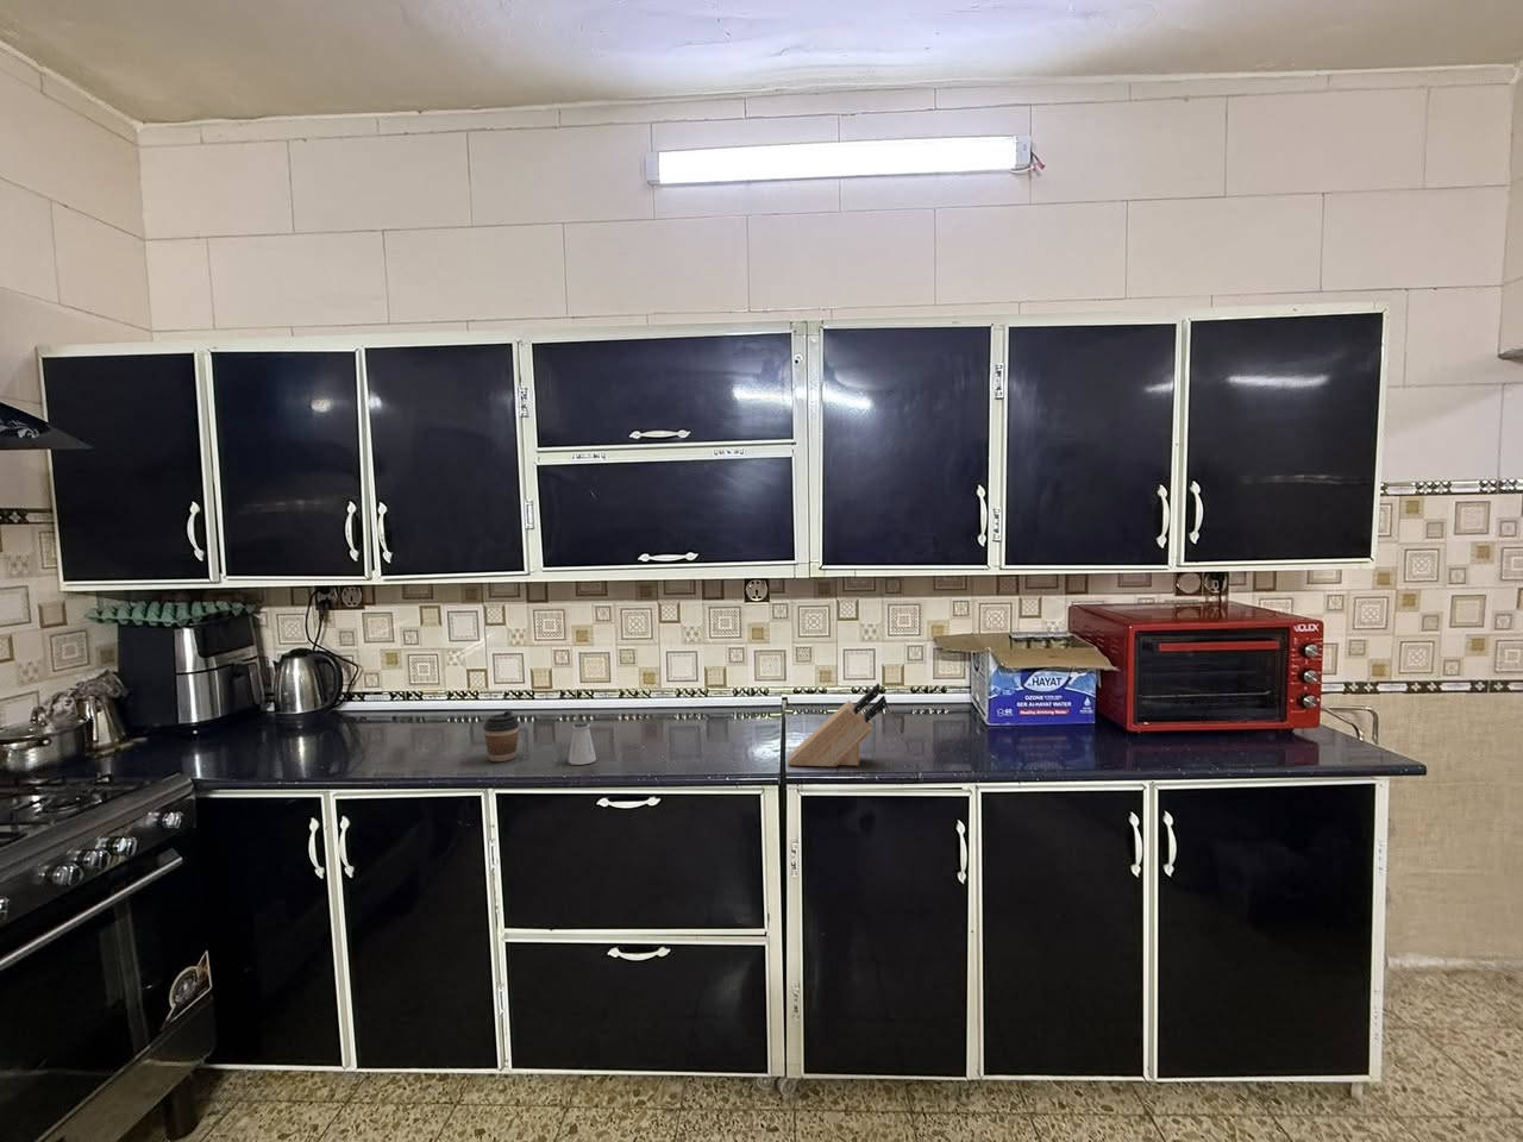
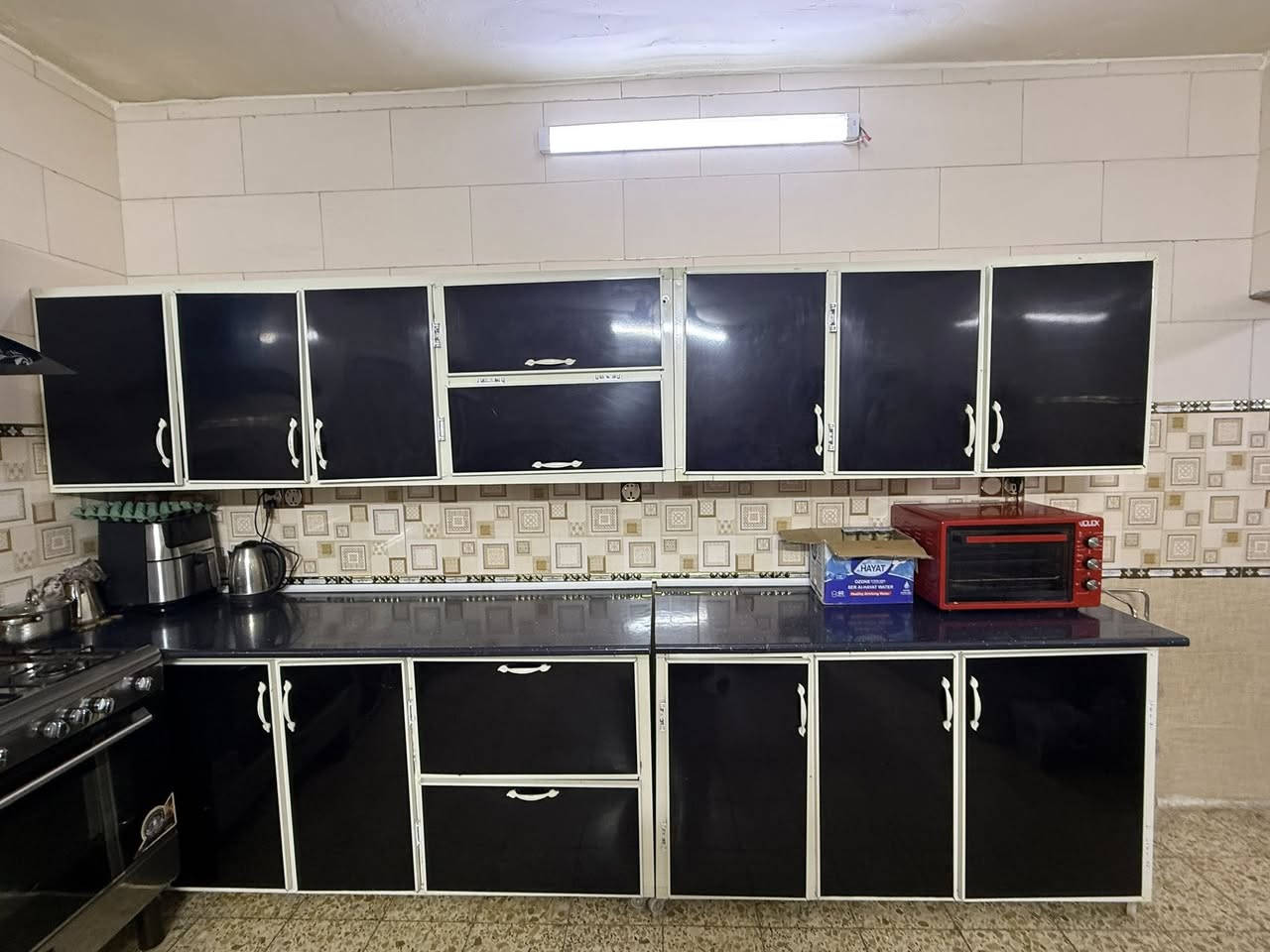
- coffee cup [482,710,520,763]
- knife block [787,683,887,768]
- saltshaker [567,720,597,767]
